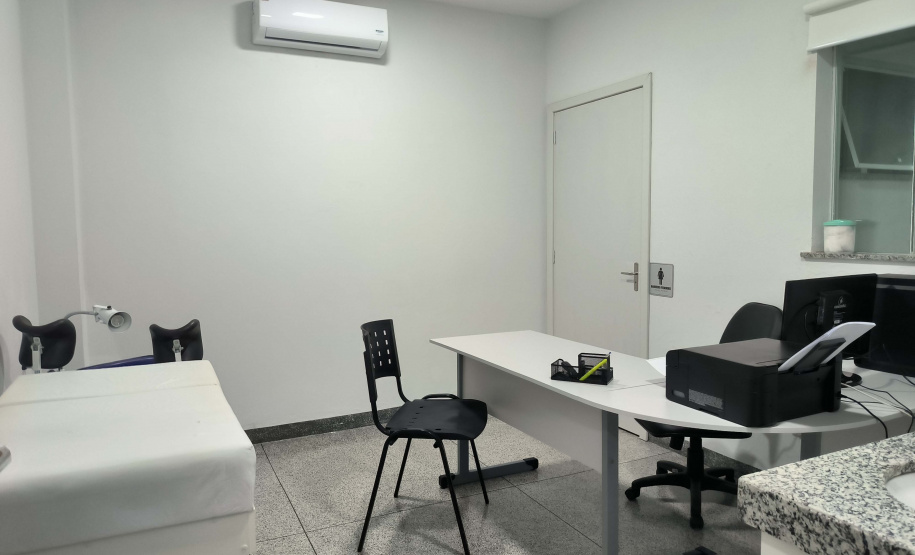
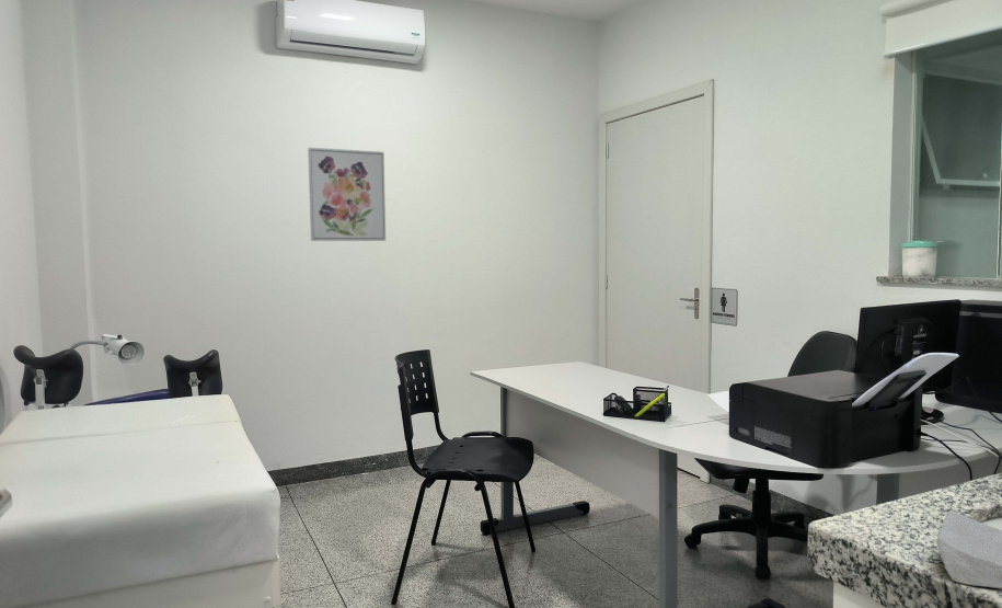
+ soap bar [935,511,1002,589]
+ wall art [307,147,387,242]
